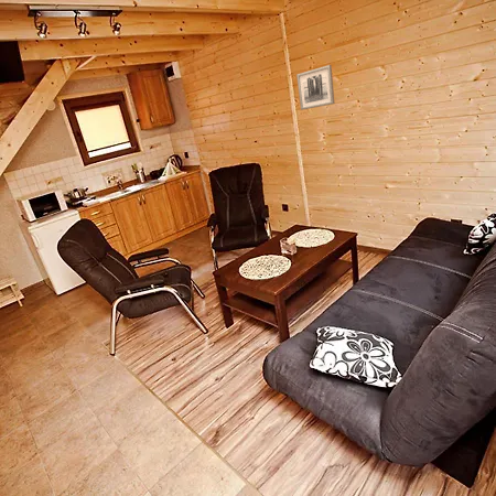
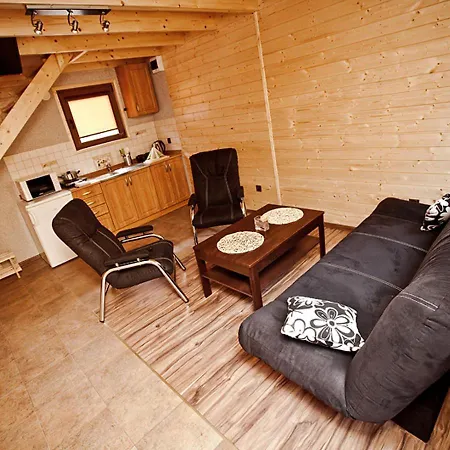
- wall art [295,64,336,111]
